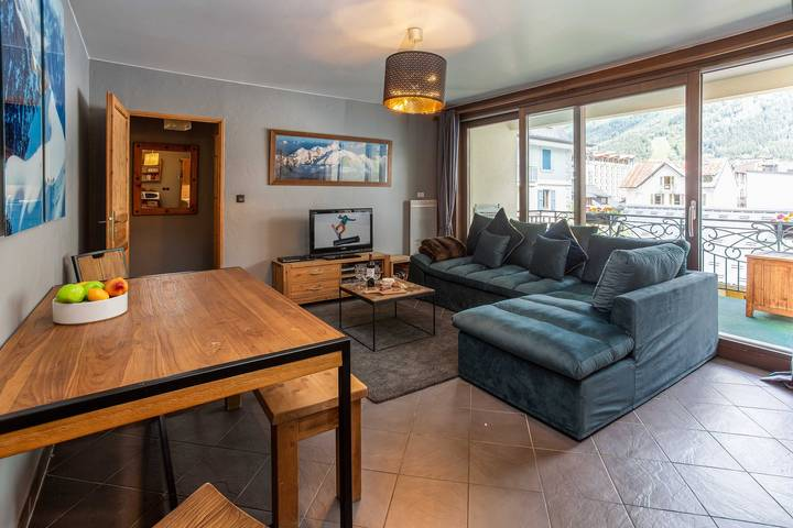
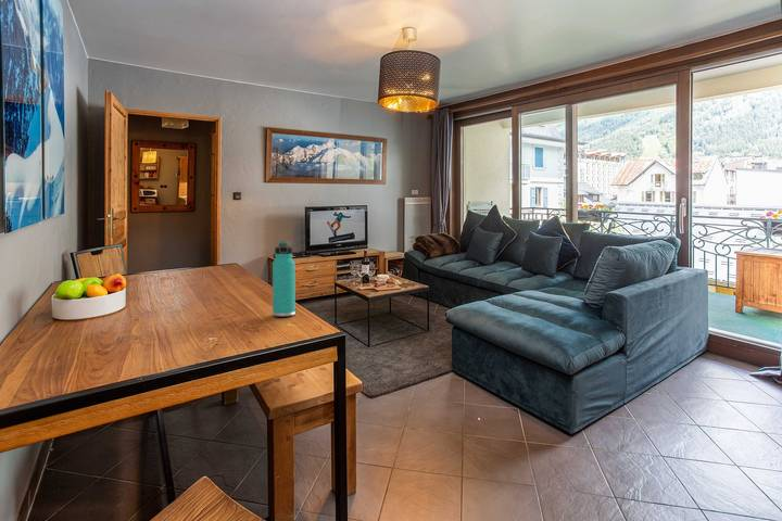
+ thermos bottle [272,240,297,317]
